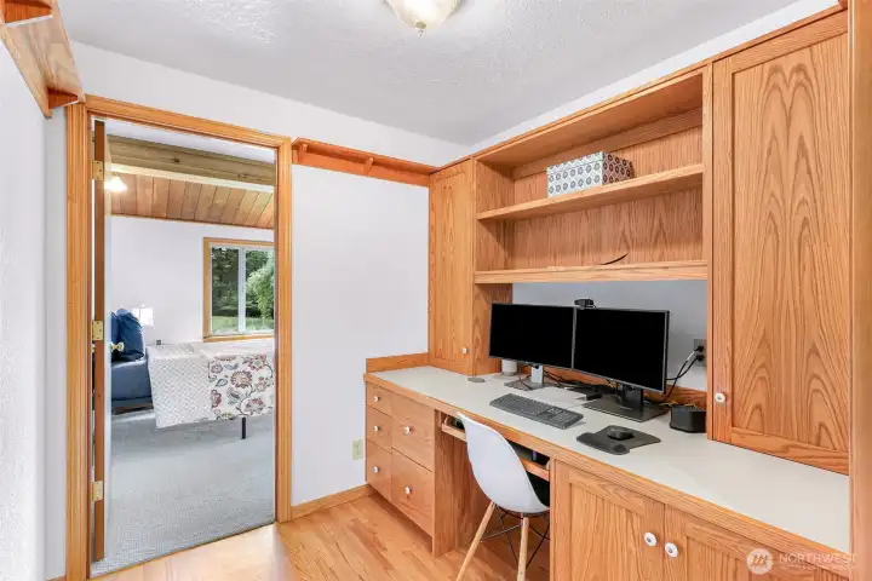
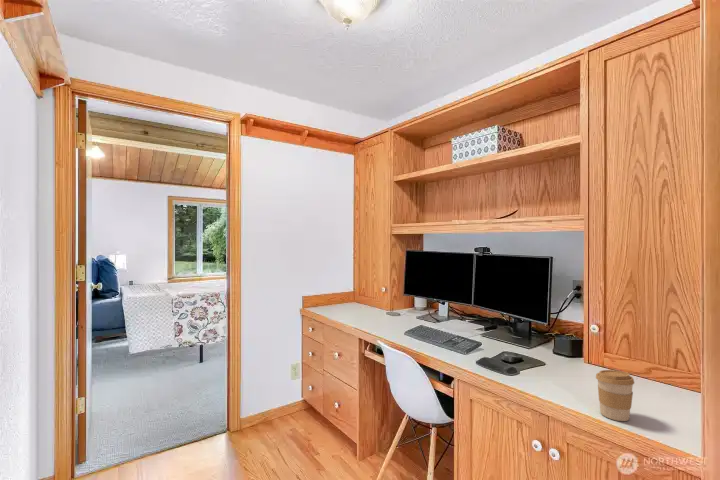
+ coffee cup [595,369,635,422]
